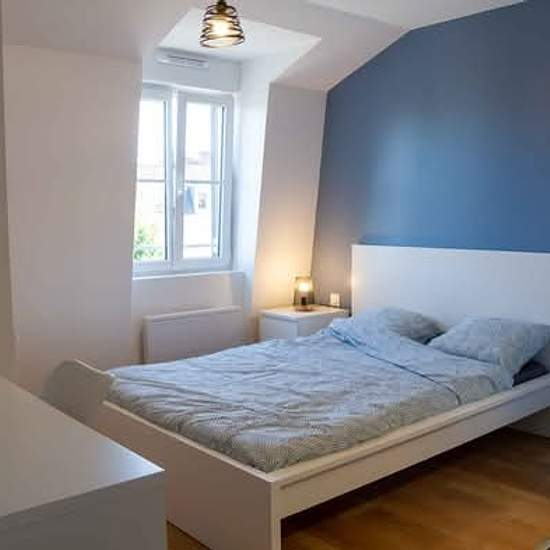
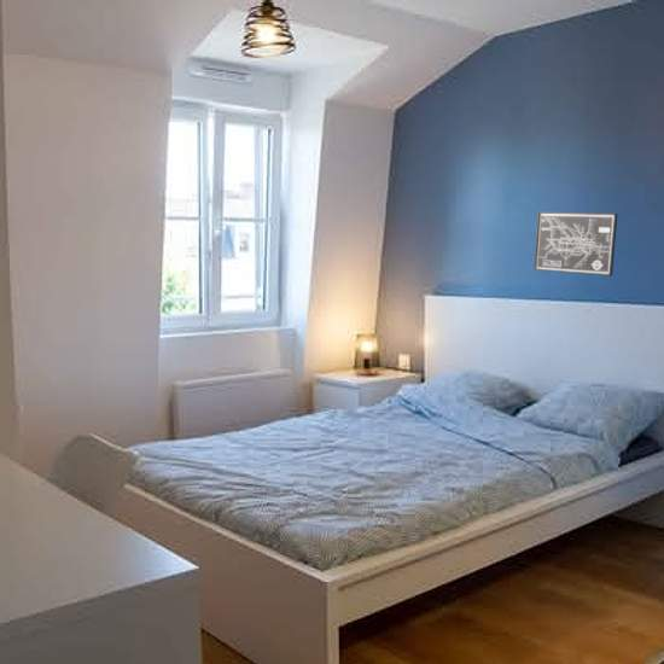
+ wall art [532,210,618,278]
